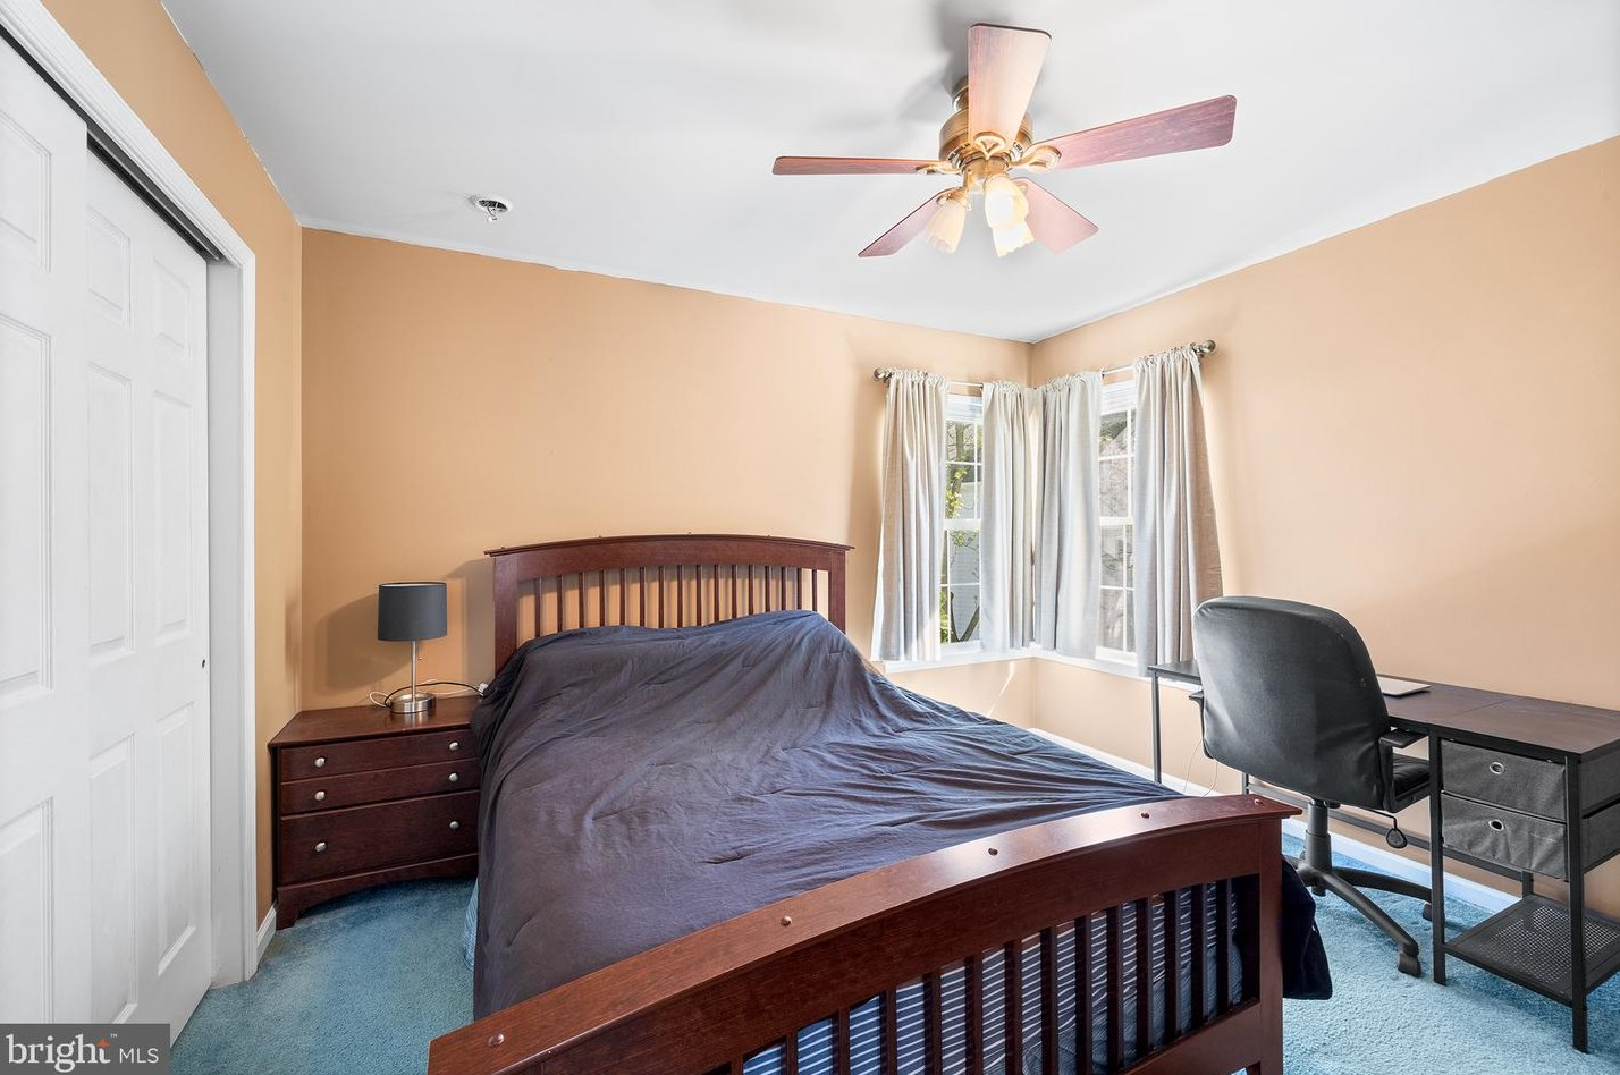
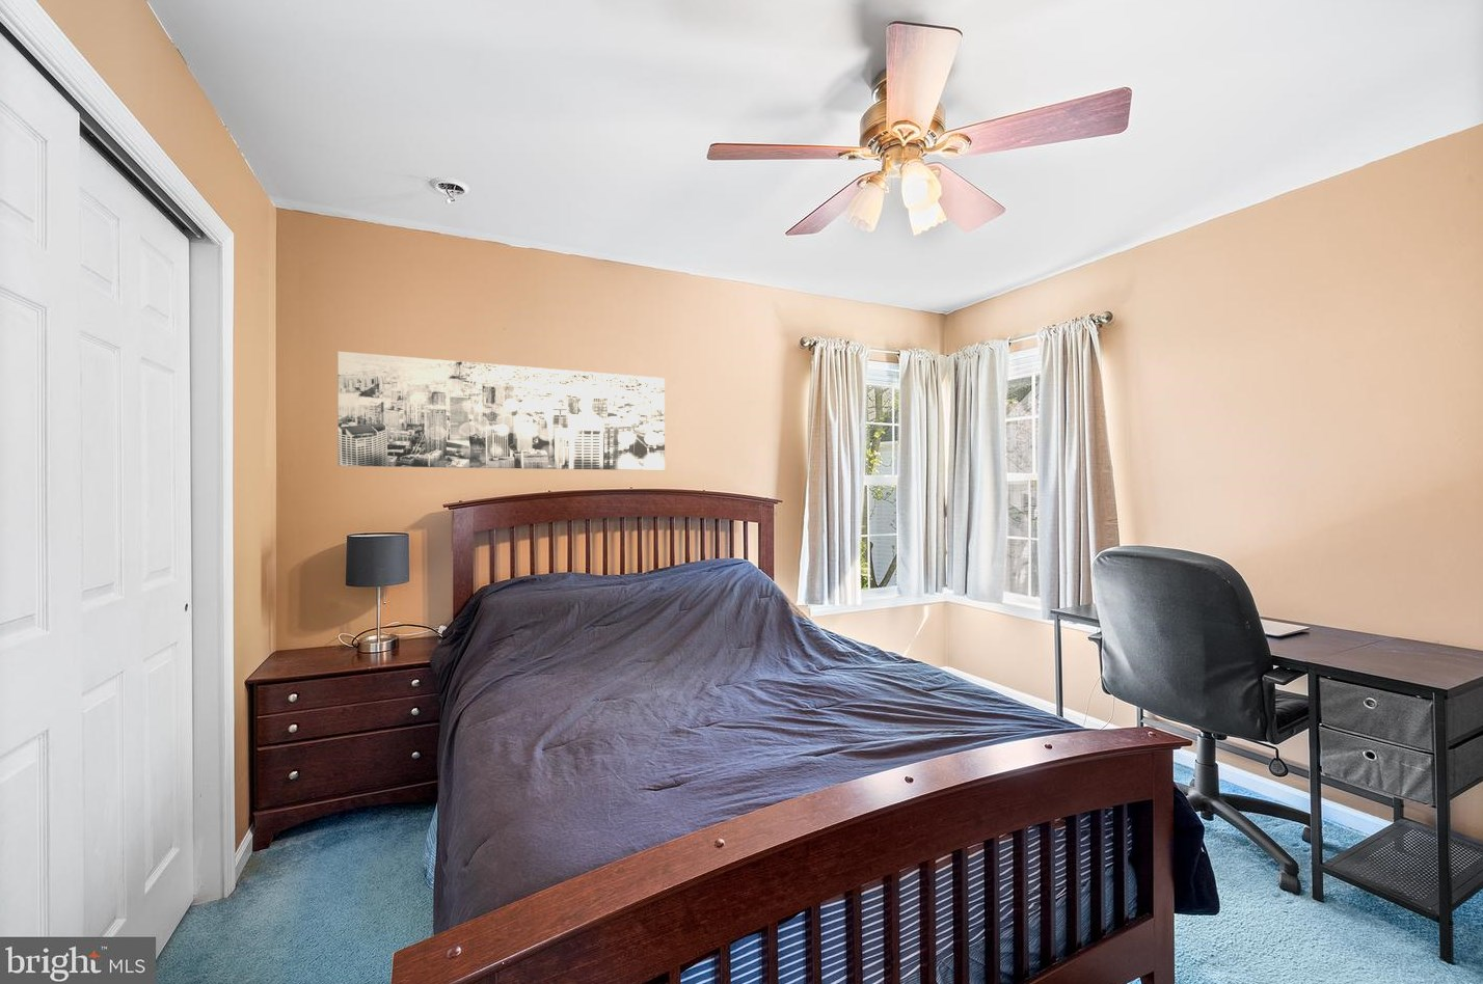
+ wall art [336,350,666,471]
